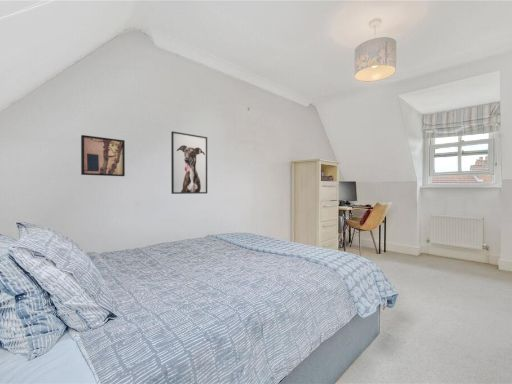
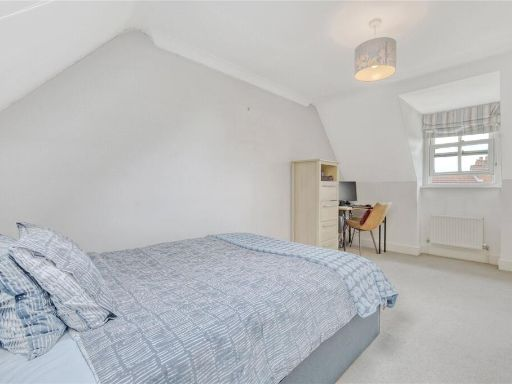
- wall art [80,134,126,177]
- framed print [170,130,208,195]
